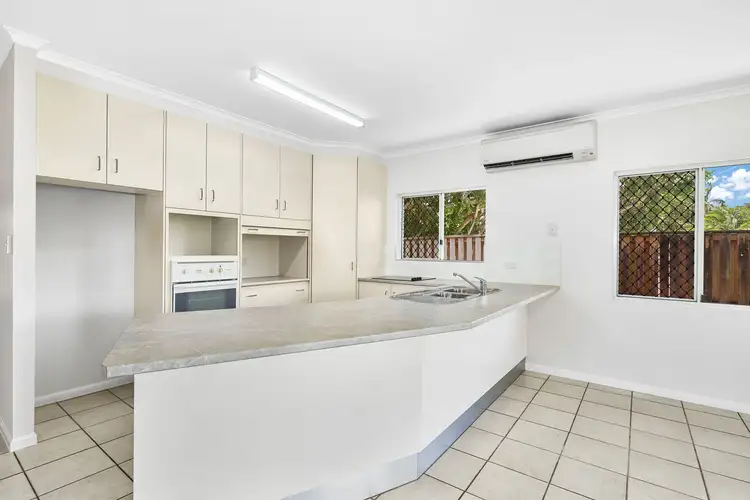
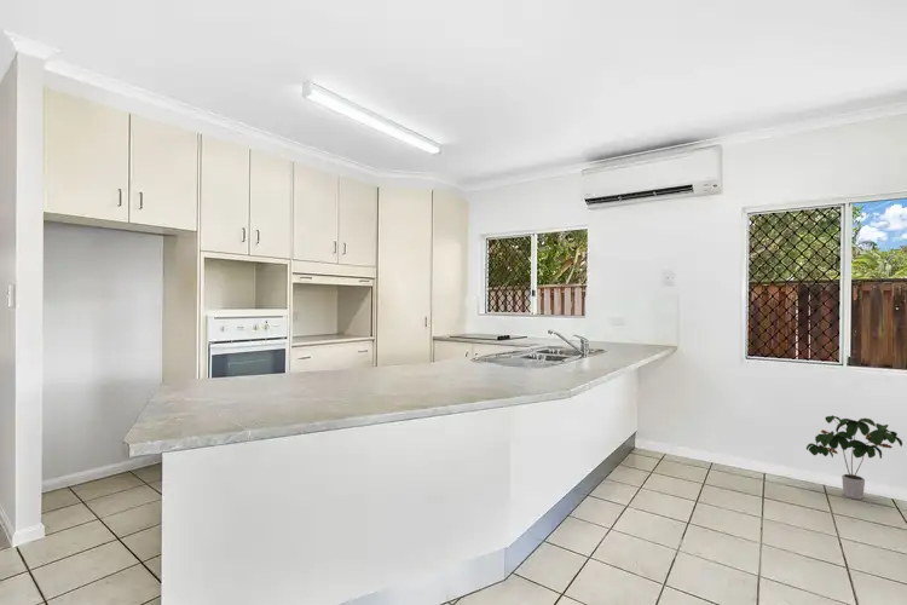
+ potted plant [805,414,903,501]
